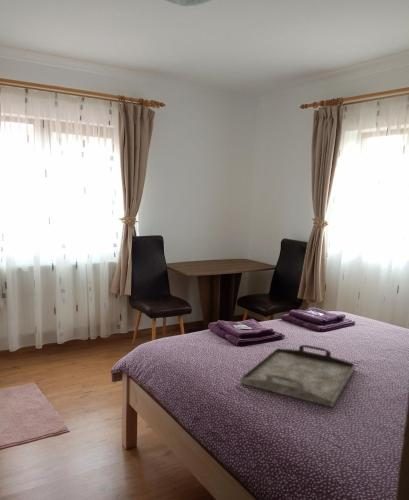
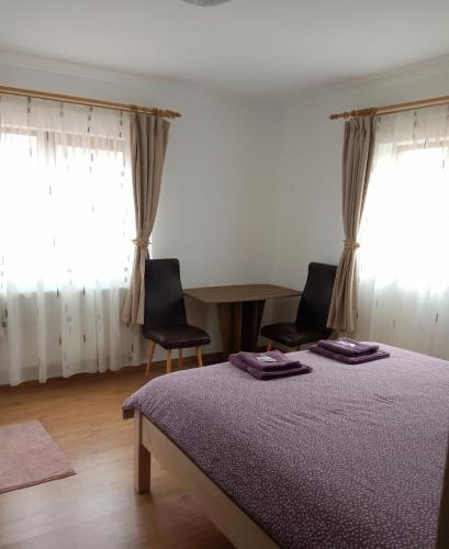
- serving tray [239,344,356,408]
